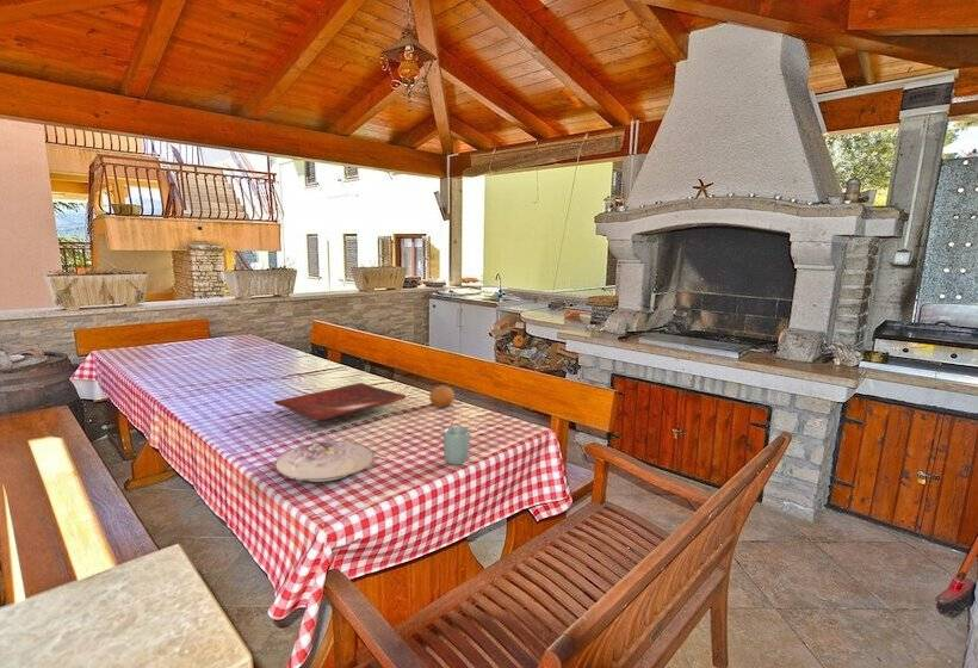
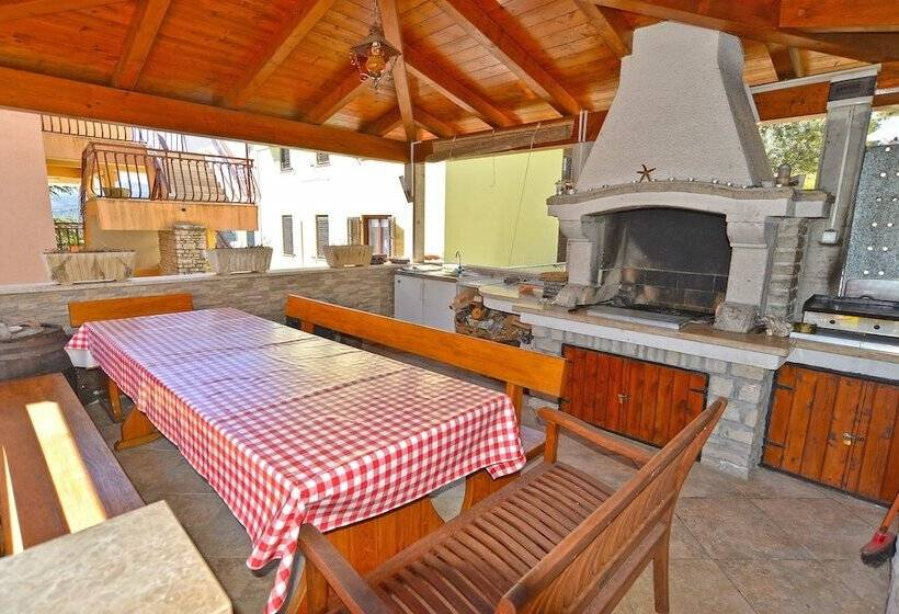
- cup [442,426,471,466]
- cutting board [273,382,408,422]
- plate [274,441,376,483]
- fruit [428,384,456,408]
